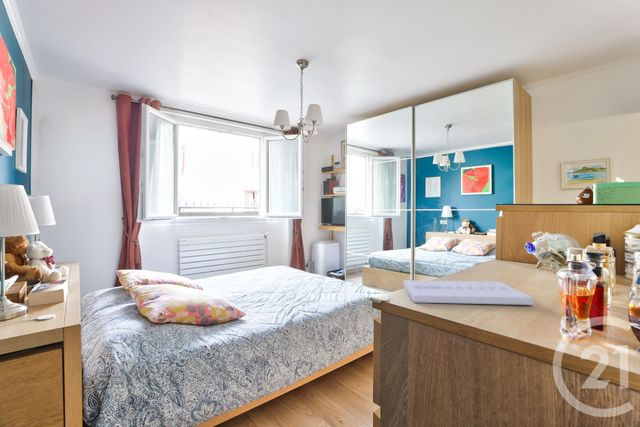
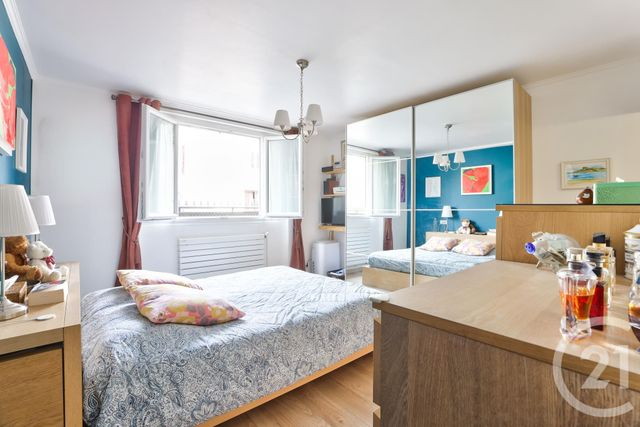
- jewelry display [402,279,534,306]
